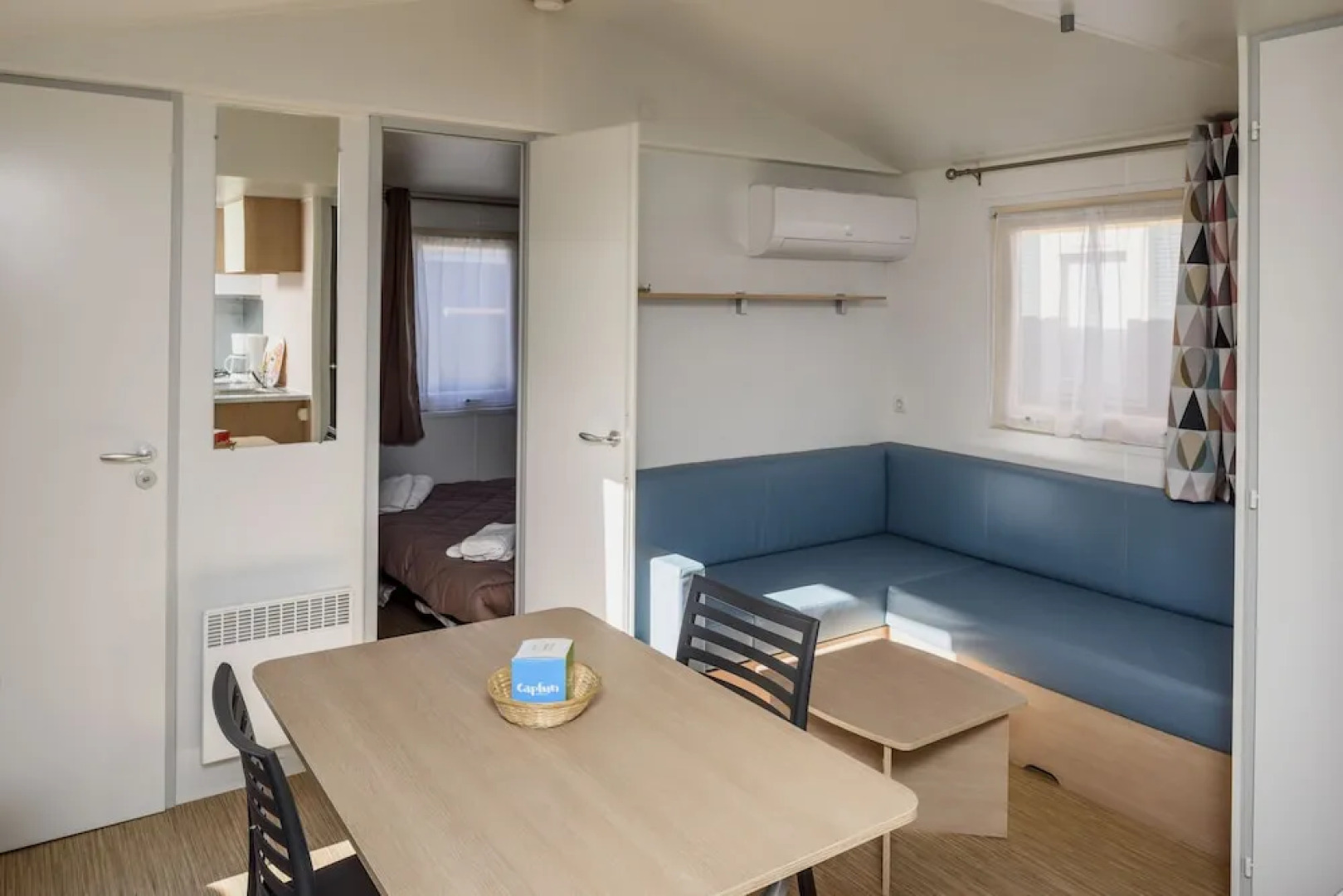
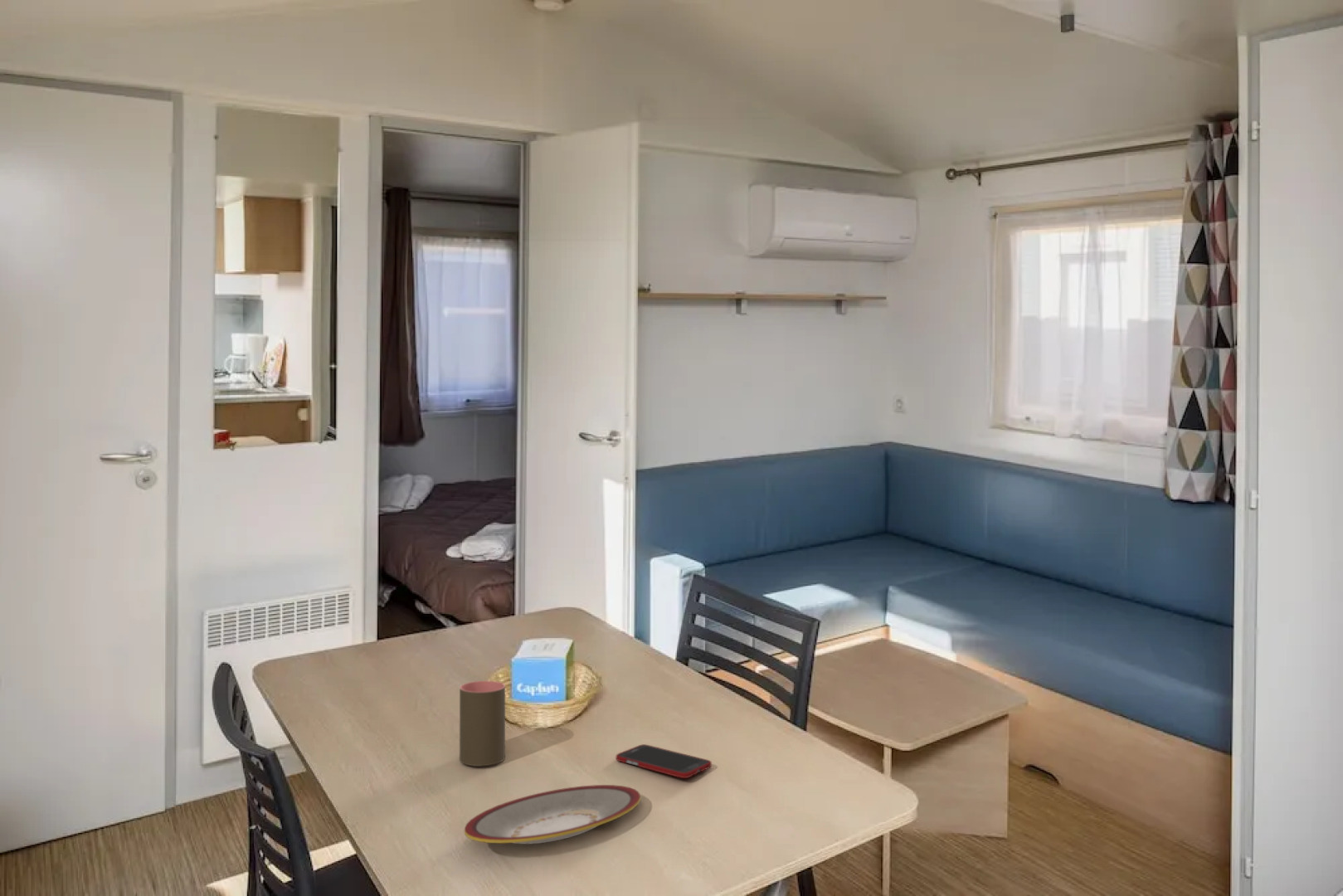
+ plate [464,784,641,845]
+ cup [459,680,506,767]
+ cell phone [616,743,713,779]
